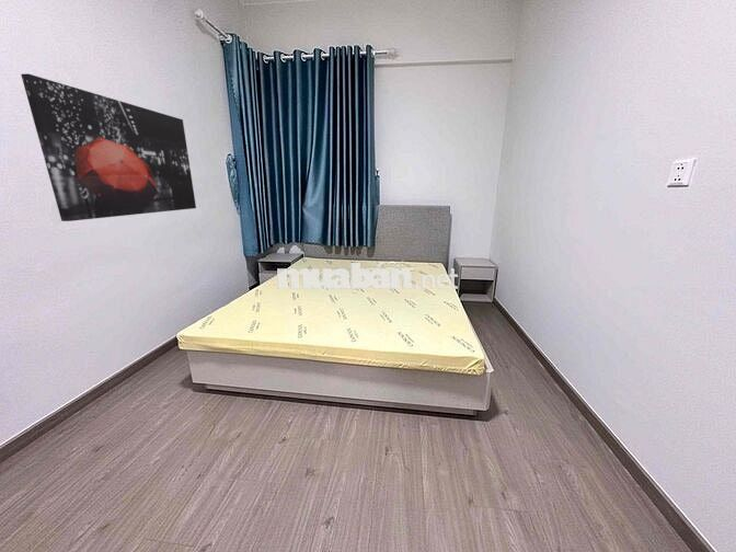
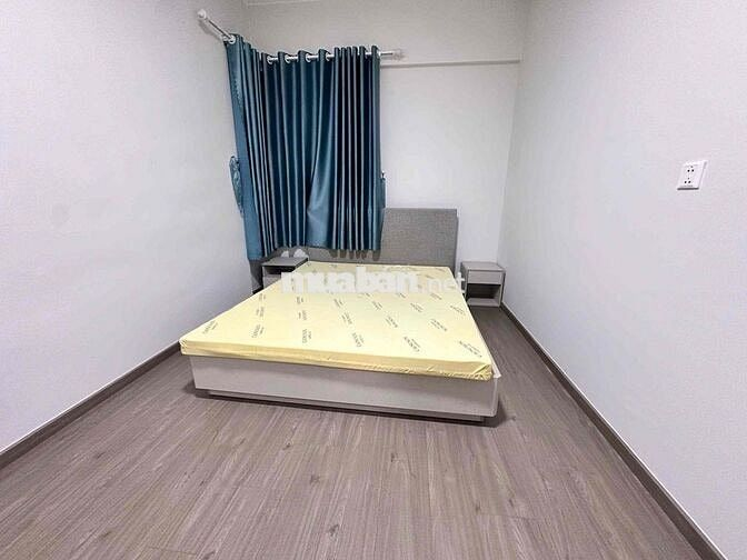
- wall art [20,72,197,222]
